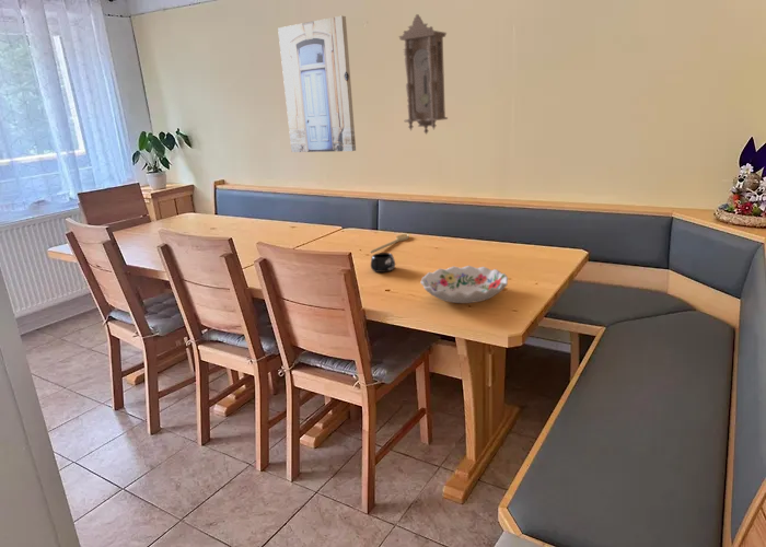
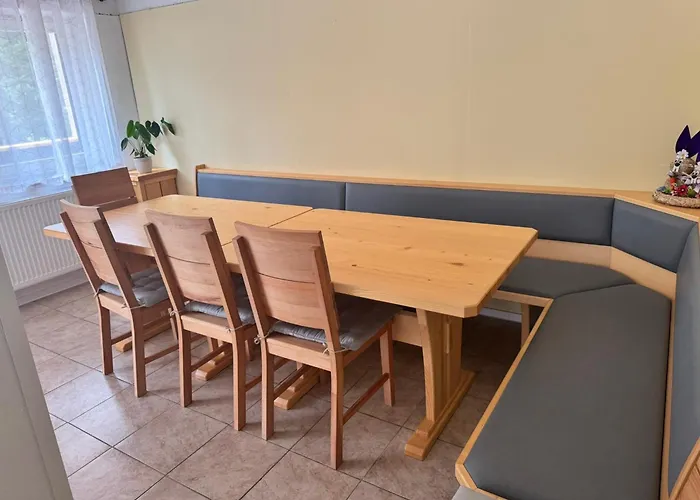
- wall art [277,14,357,153]
- mug [370,252,396,274]
- decorative bowl [420,265,509,304]
- pendulum clock [397,13,449,136]
- spoon [369,233,410,254]
